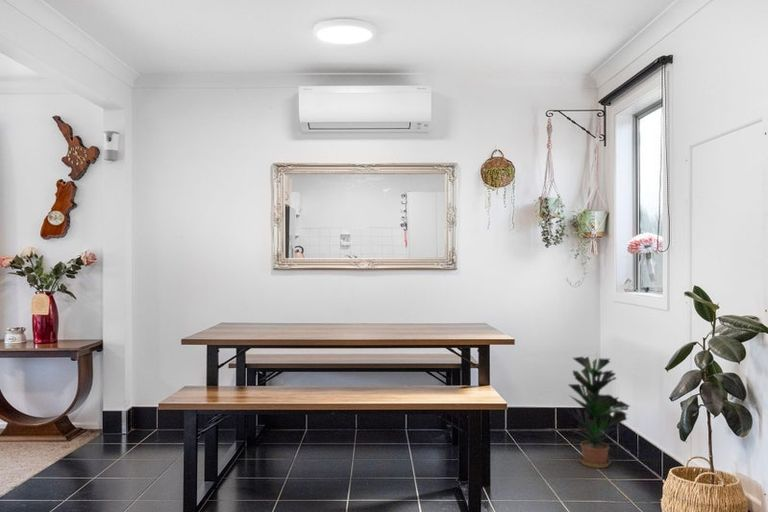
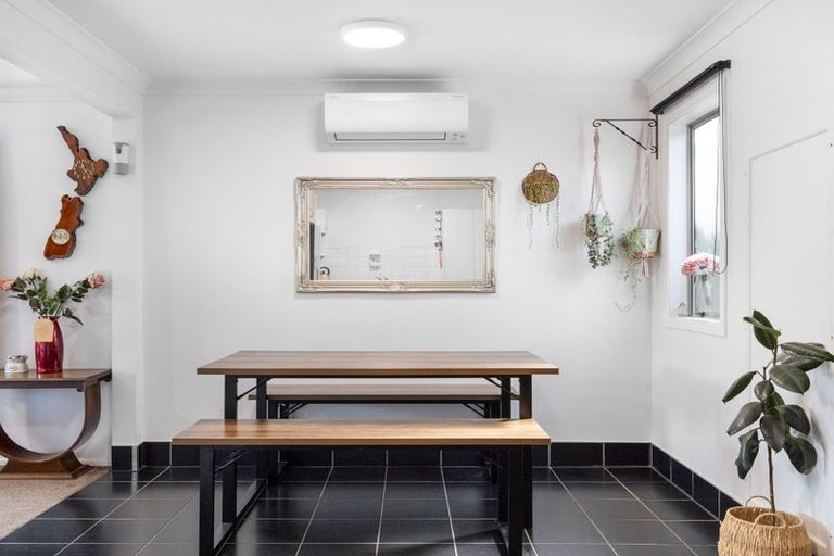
- potted plant [565,356,632,469]
